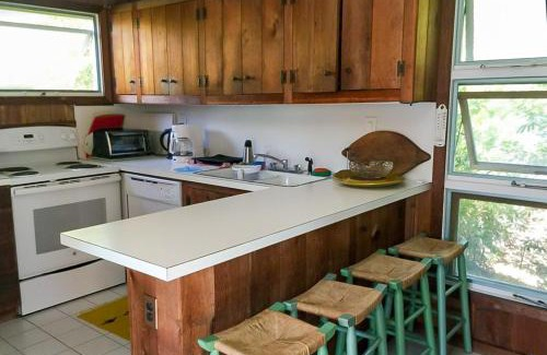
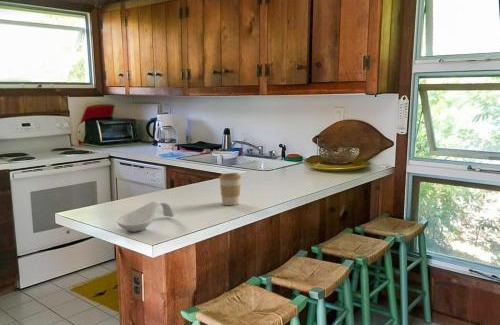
+ coffee cup [218,172,242,206]
+ spoon rest [116,200,175,233]
